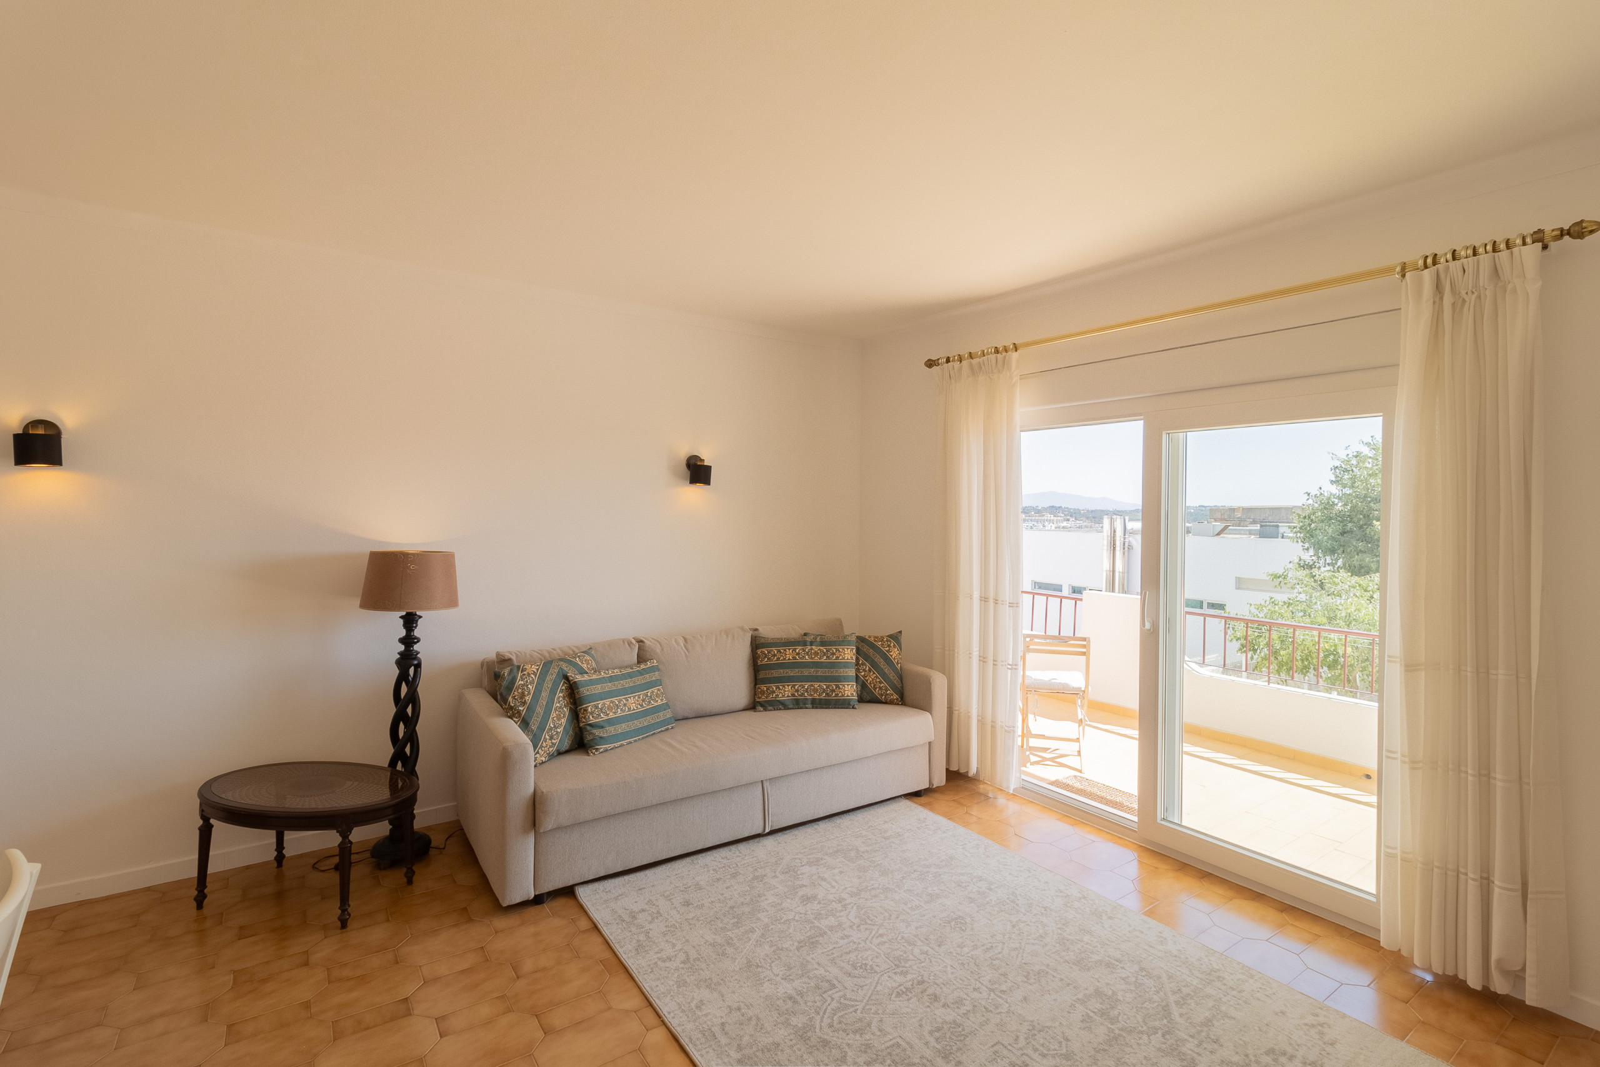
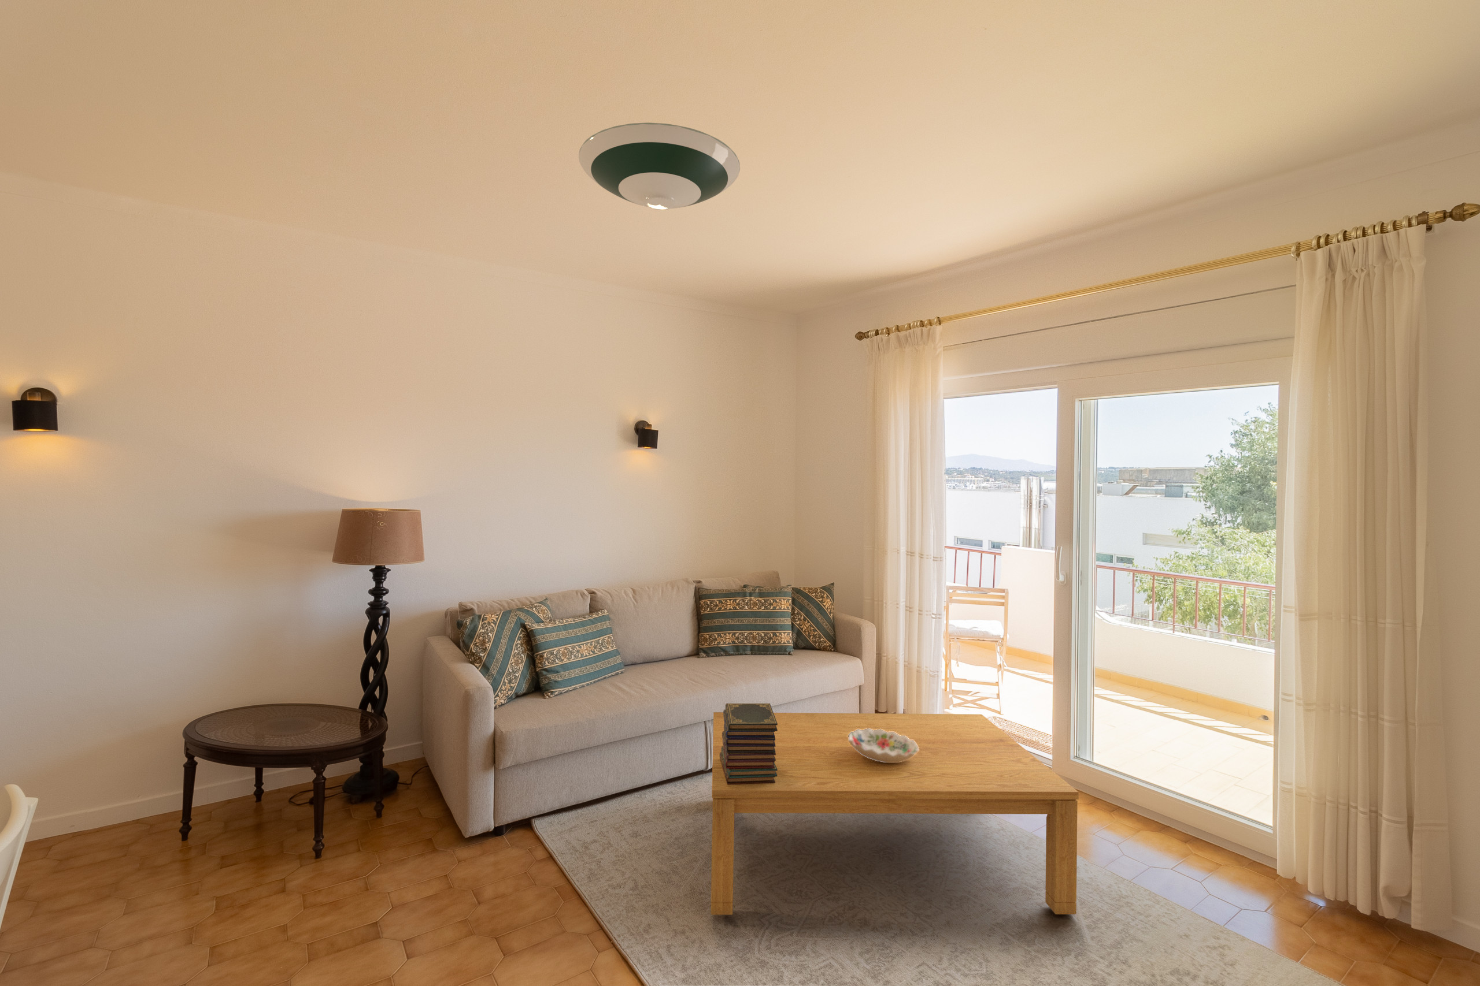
+ coffee table [710,712,1079,916]
+ decorative bowl [848,728,918,763]
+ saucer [578,122,741,211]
+ book stack [720,703,777,785]
